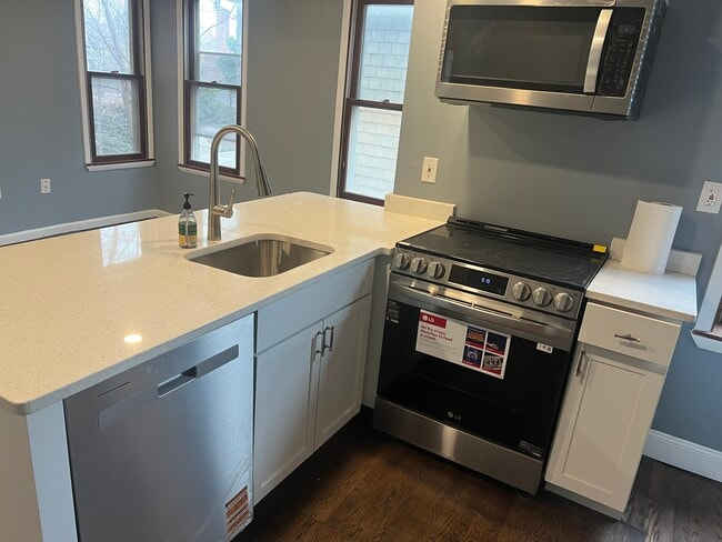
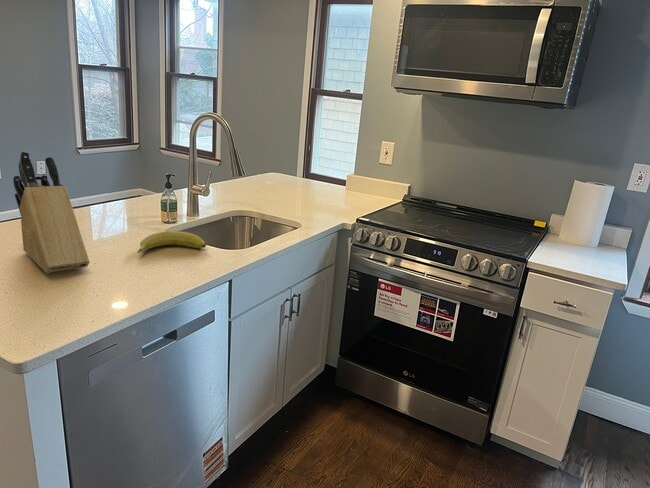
+ fruit [136,230,207,254]
+ knife block [12,150,90,274]
